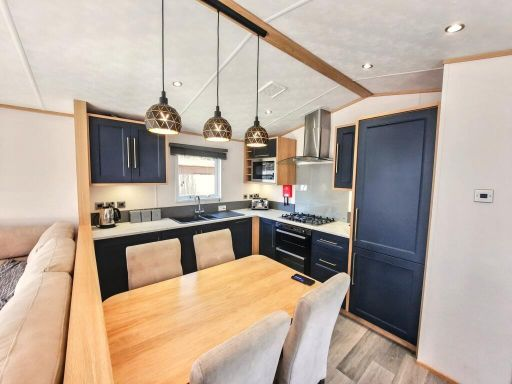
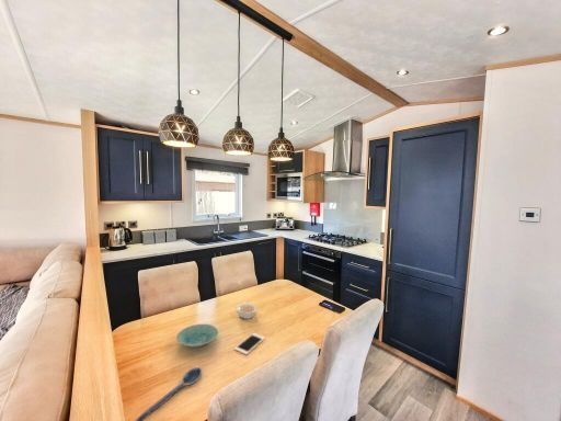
+ spoon [134,366,203,421]
+ legume [236,299,257,320]
+ cell phone [233,332,266,355]
+ bowl [175,323,219,349]
